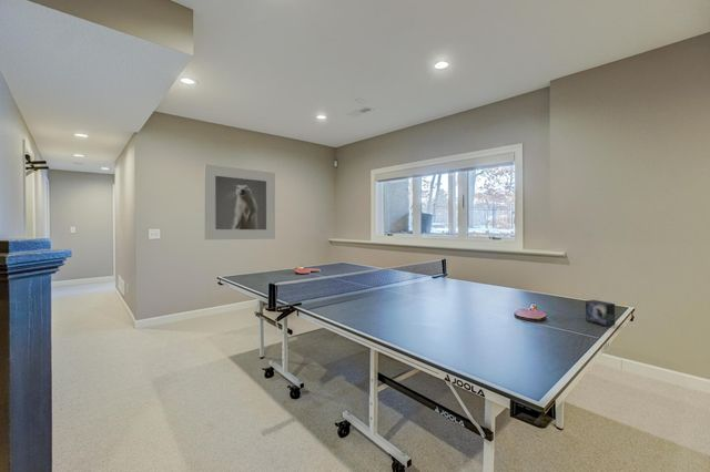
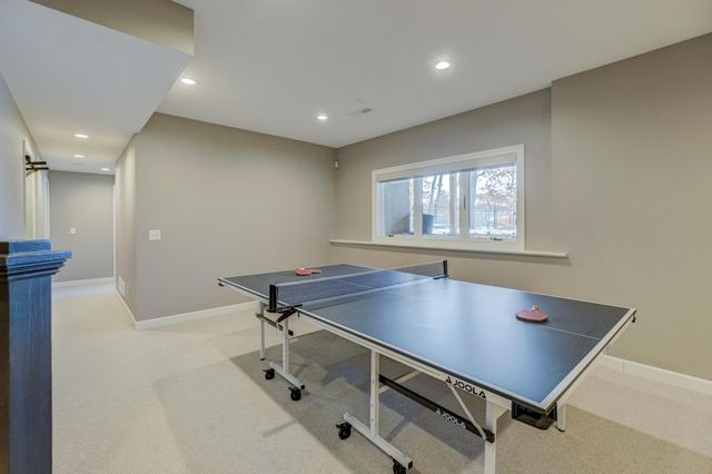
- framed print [203,163,276,240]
- small box [585,299,616,327]
